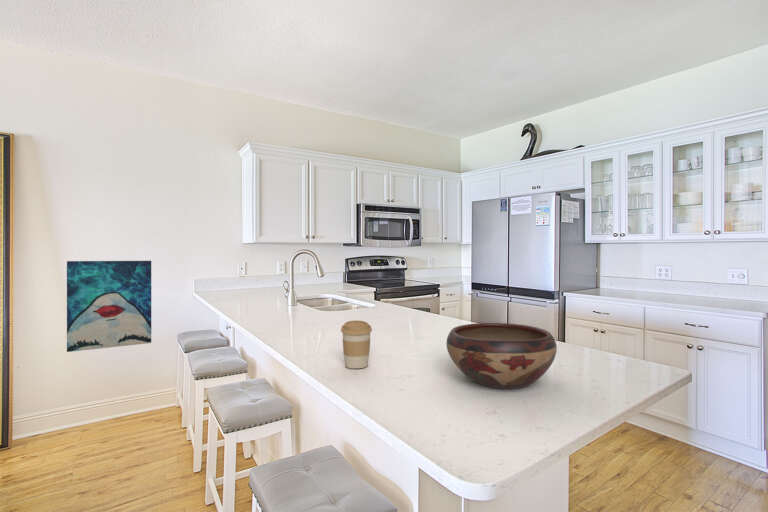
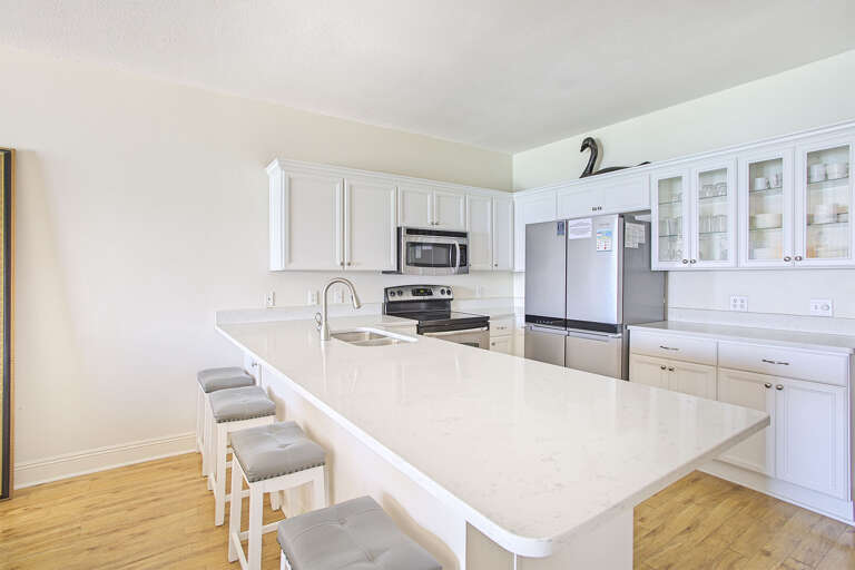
- wall art [66,260,152,353]
- decorative bowl [445,322,558,389]
- coffee cup [340,319,373,369]
